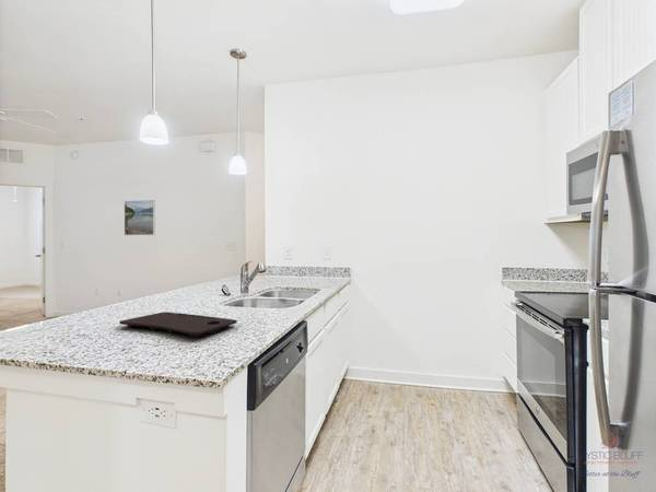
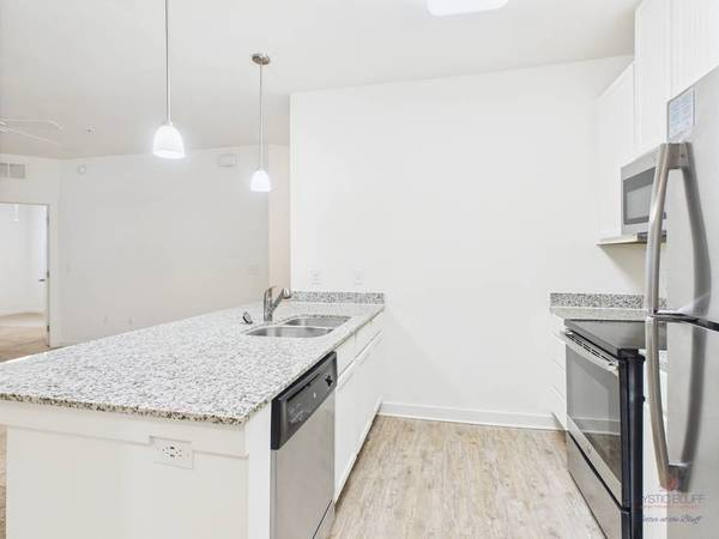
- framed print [124,199,156,236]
- cutting board [118,312,238,338]
